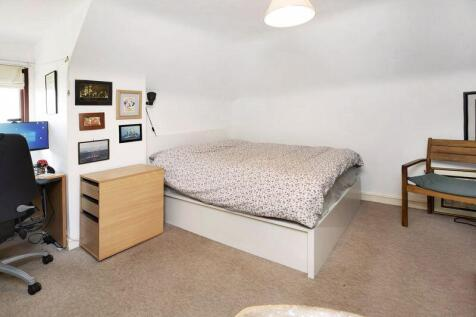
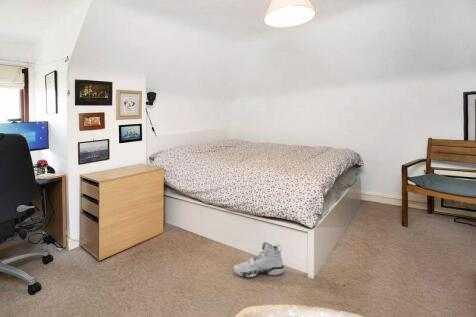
+ sneaker [233,241,285,278]
